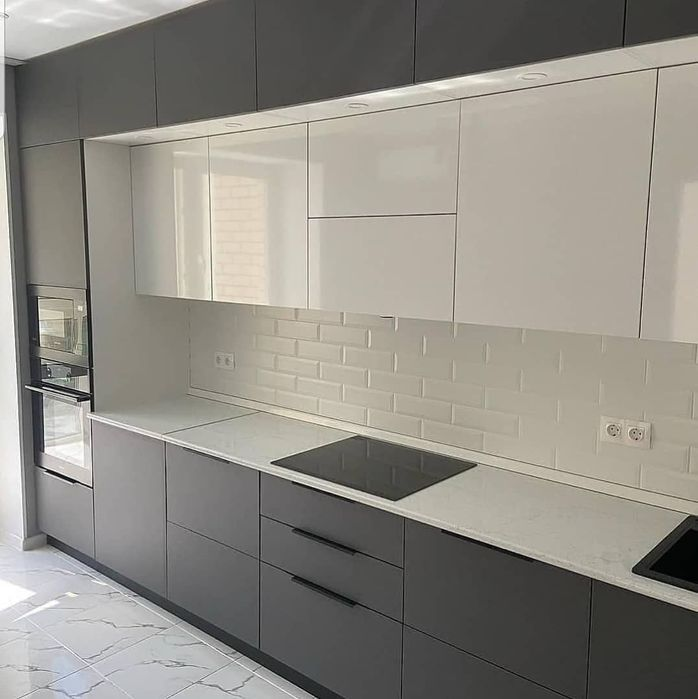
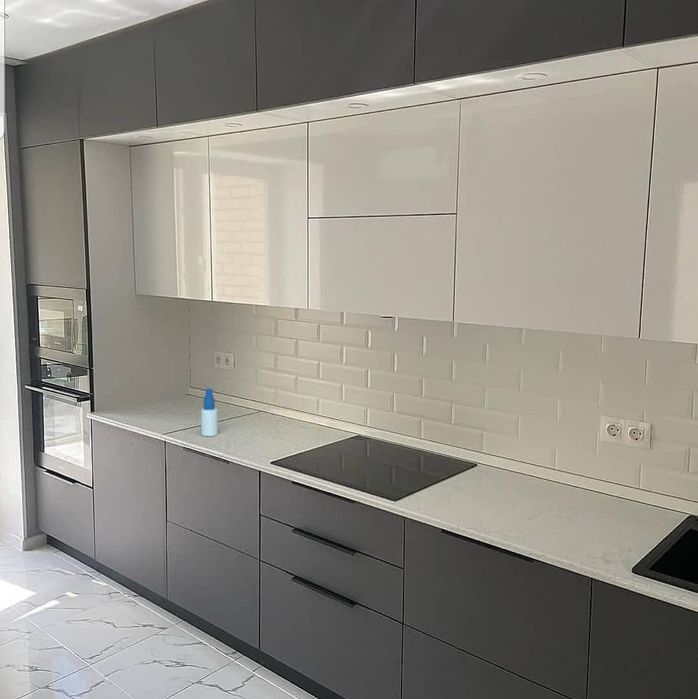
+ spray bottle [200,388,218,437]
